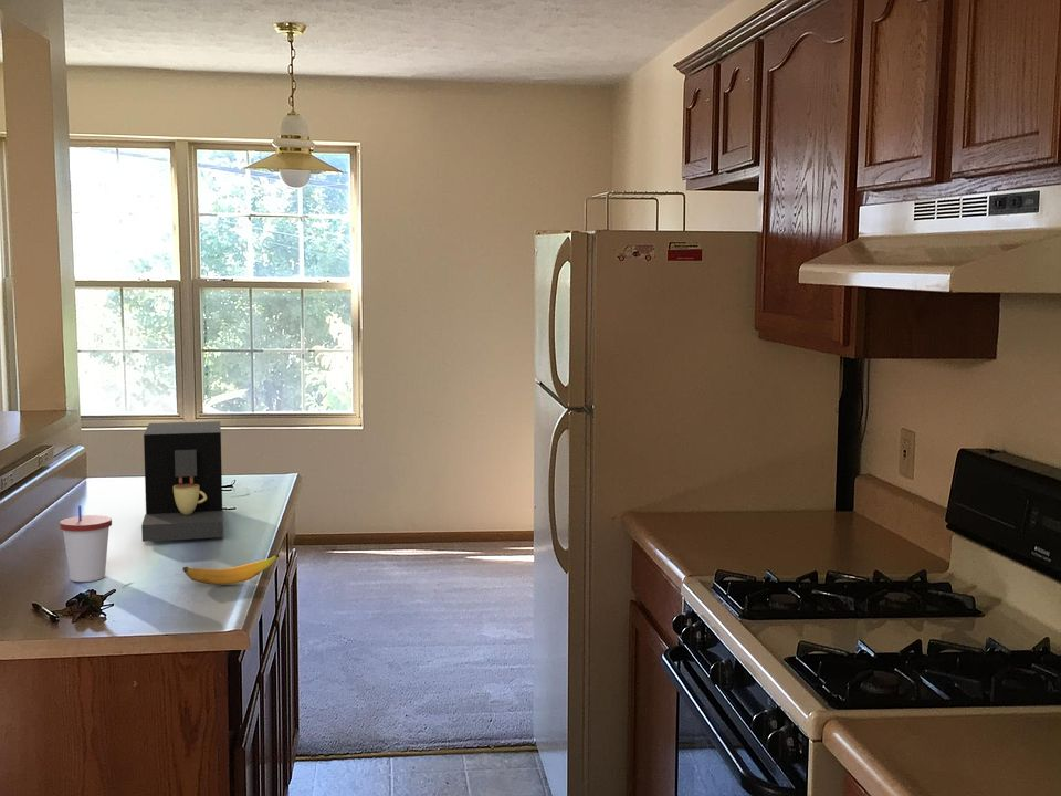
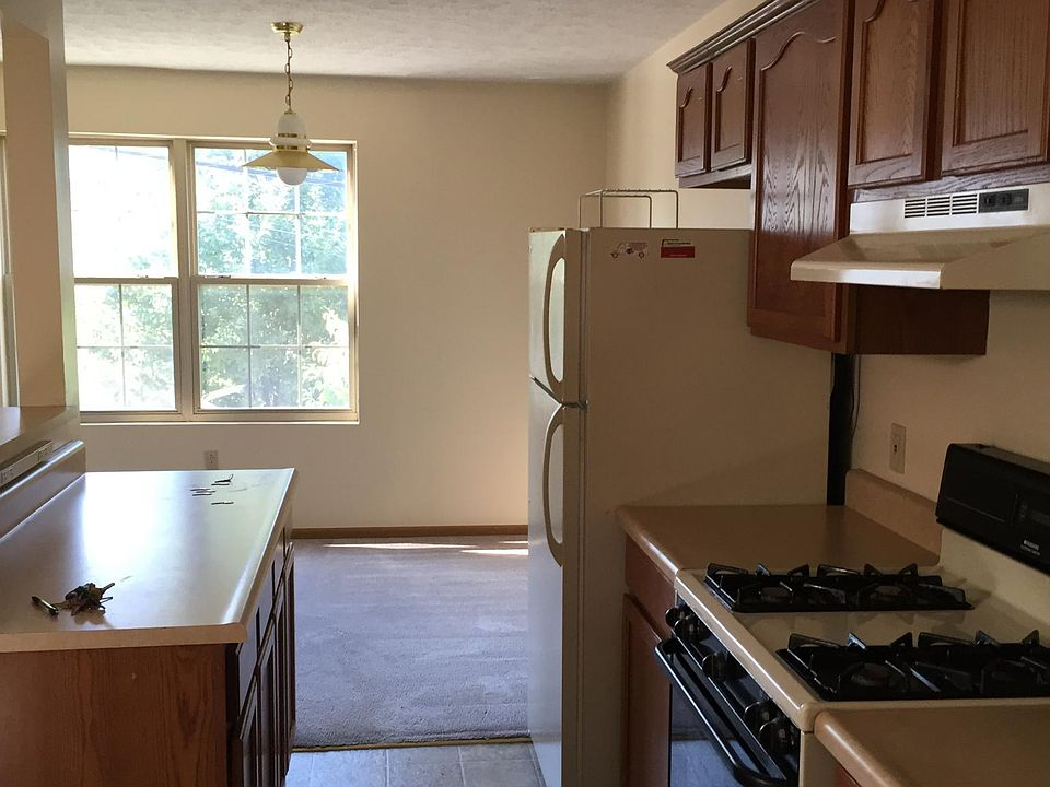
- cup [59,504,113,583]
- banana [181,553,280,586]
- coffee maker [140,420,224,543]
